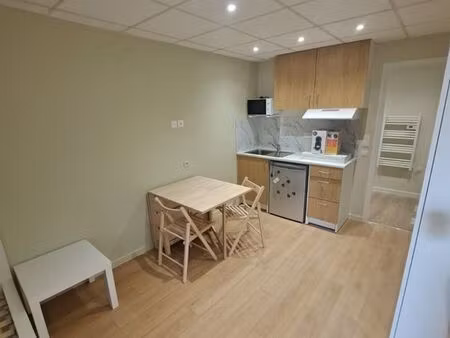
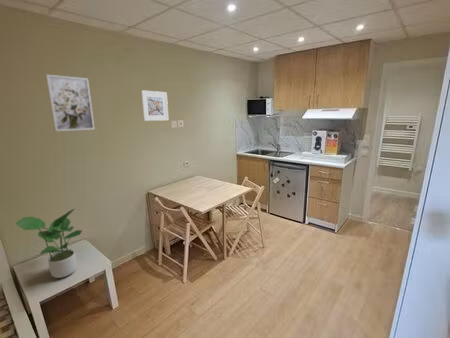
+ wall art [45,73,96,132]
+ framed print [140,90,169,122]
+ potted plant [14,208,83,279]
